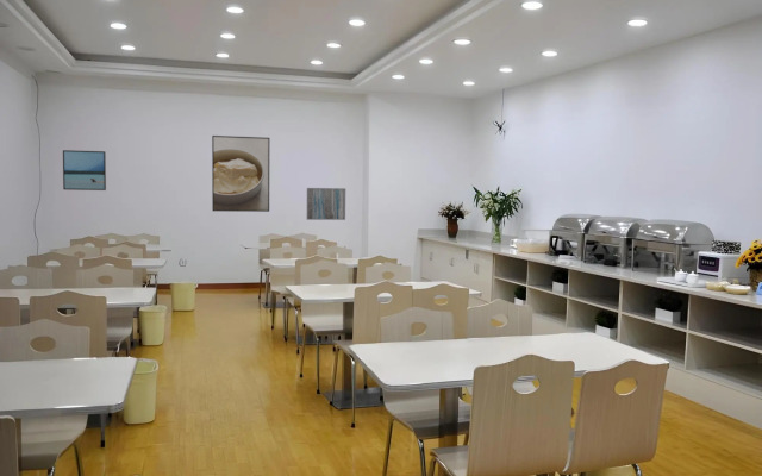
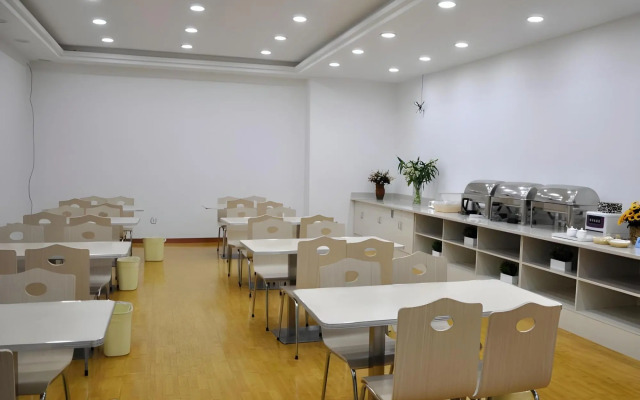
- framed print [211,134,270,213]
- wall art [306,187,346,221]
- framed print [62,149,107,192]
